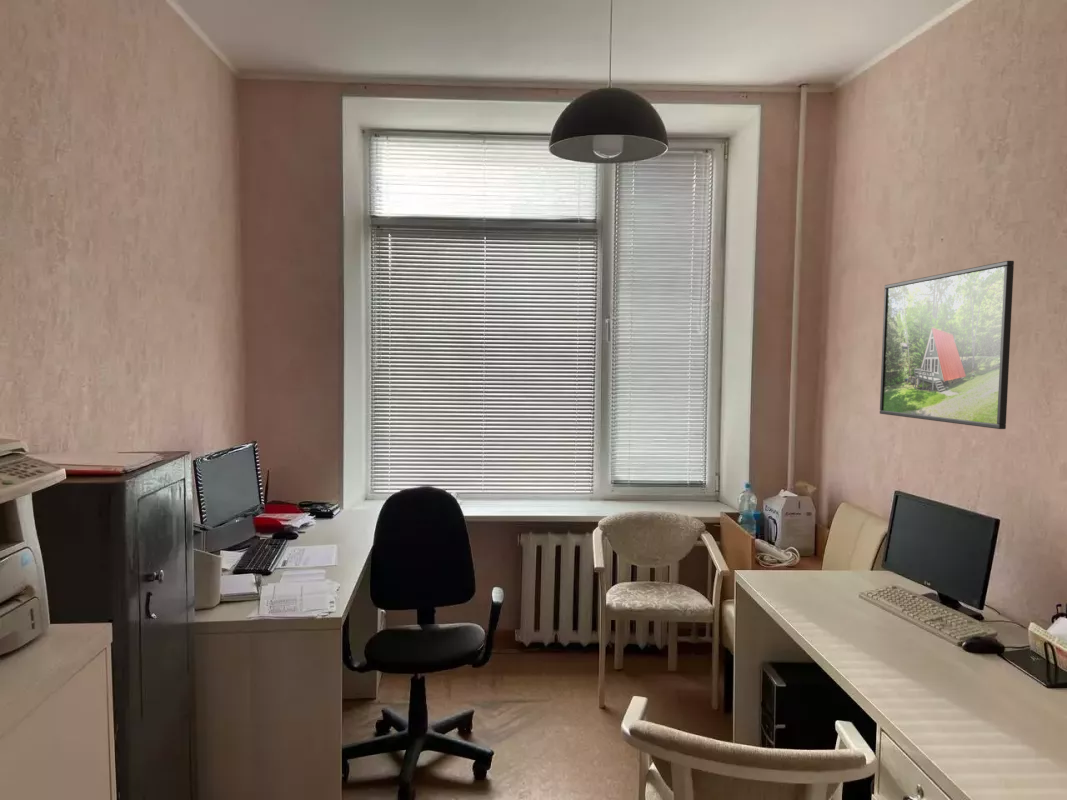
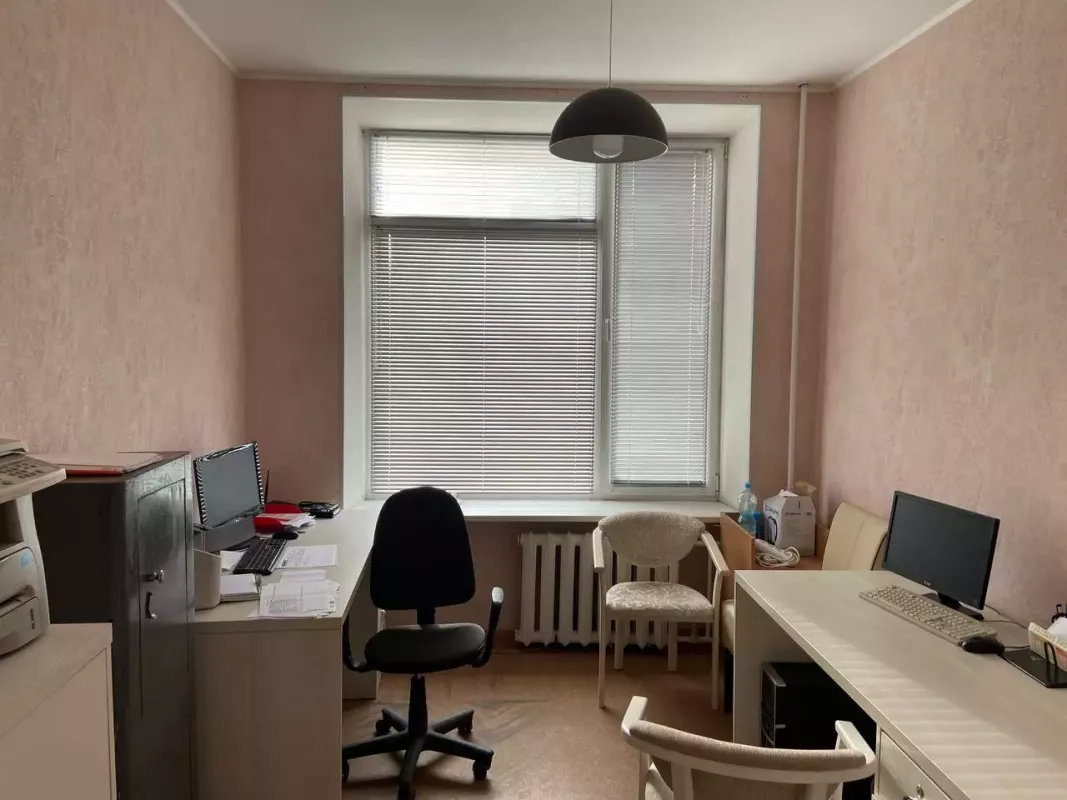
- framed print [879,260,1015,430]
